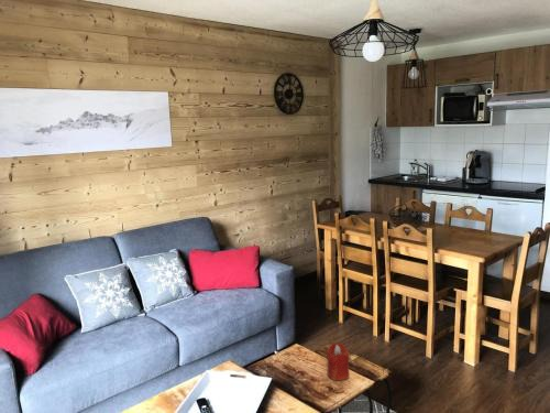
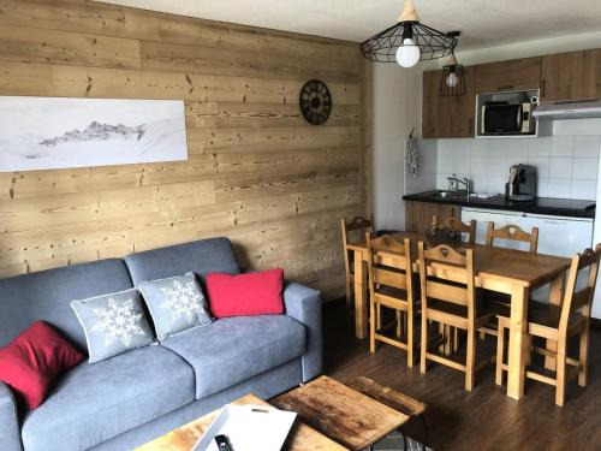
- candle [324,341,350,381]
